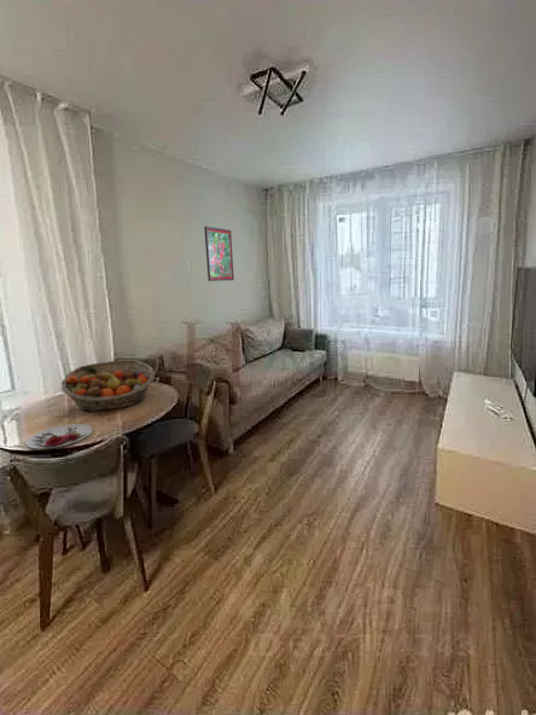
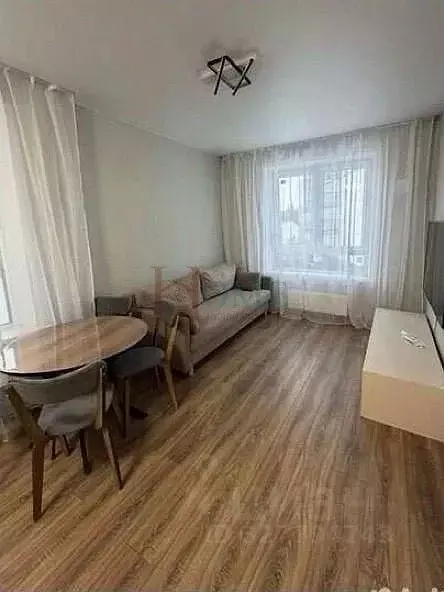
- fruit basket [60,359,156,412]
- plate [24,423,94,449]
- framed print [203,225,235,283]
